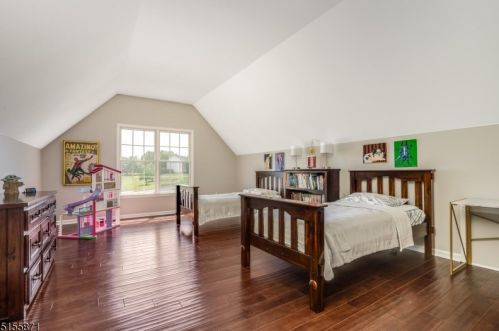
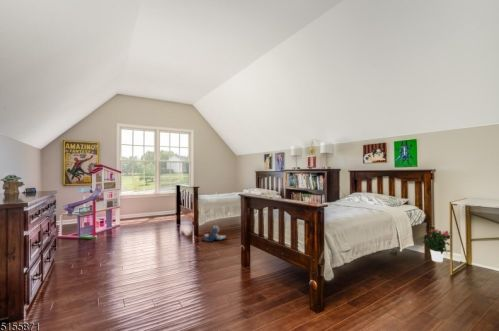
+ plush toy [200,225,227,243]
+ potted flower [422,228,451,263]
